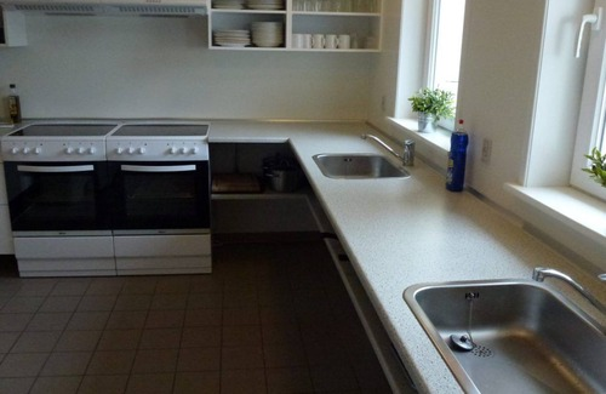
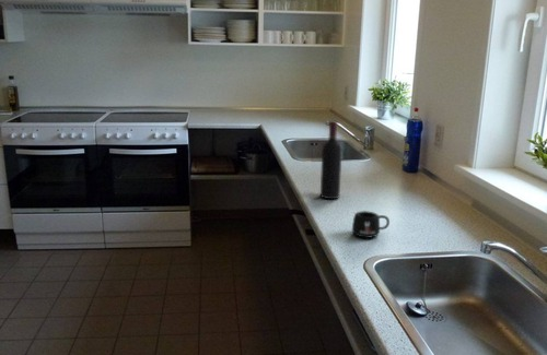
+ wine bottle [319,120,342,200]
+ mug [351,210,391,239]
